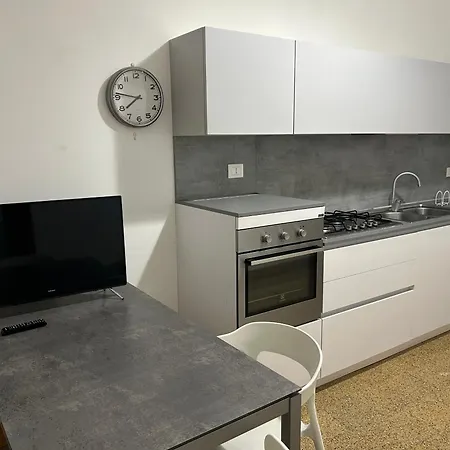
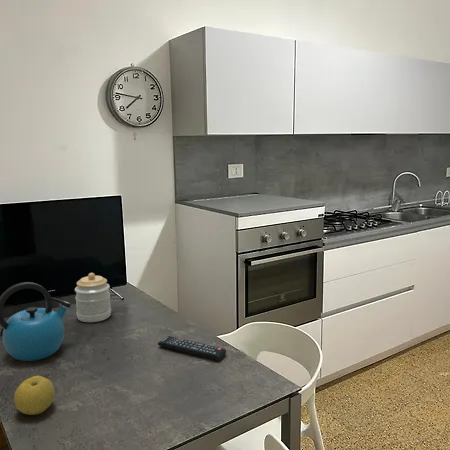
+ jar [74,272,112,323]
+ kettle [0,281,72,362]
+ remote control [157,335,227,361]
+ fruit [13,375,56,416]
